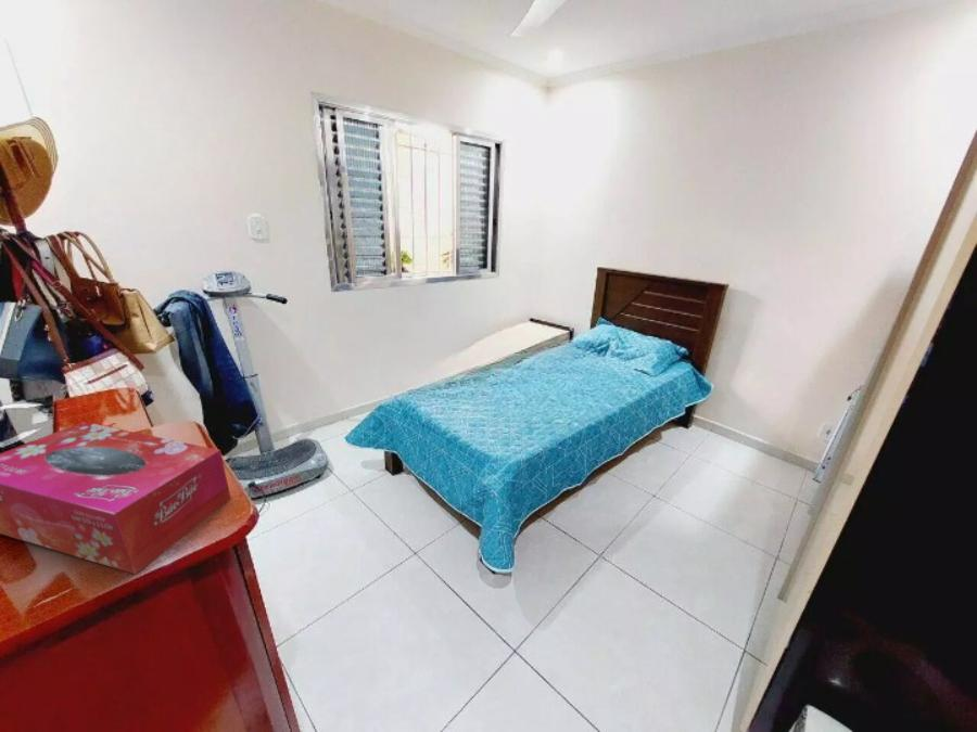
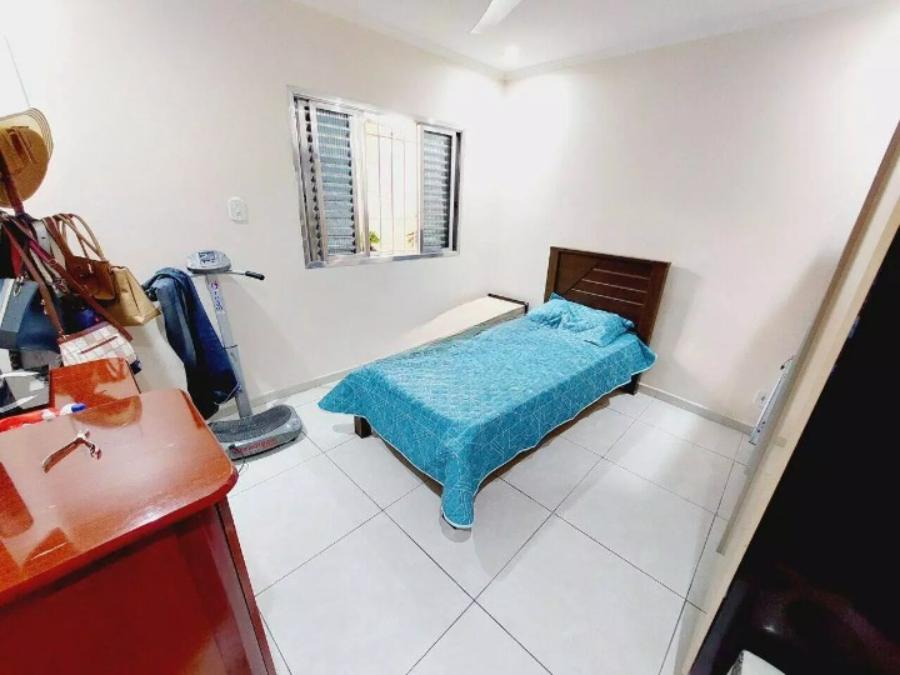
- tissue box [0,421,232,576]
